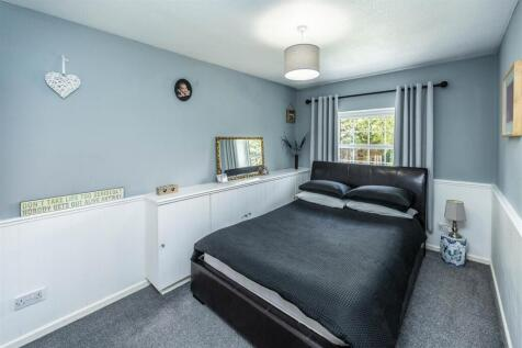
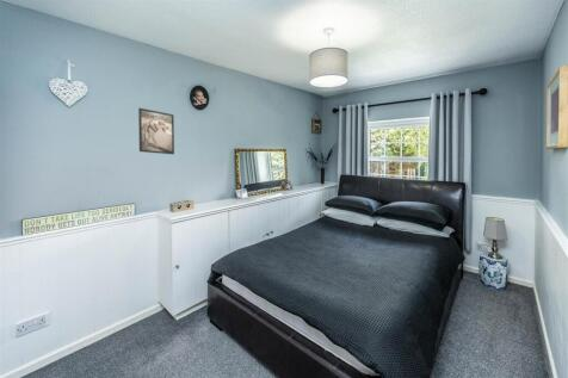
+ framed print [137,107,175,155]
